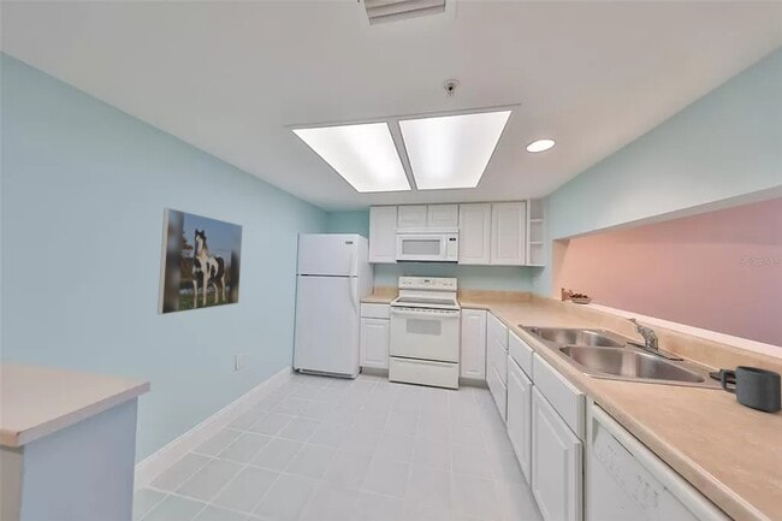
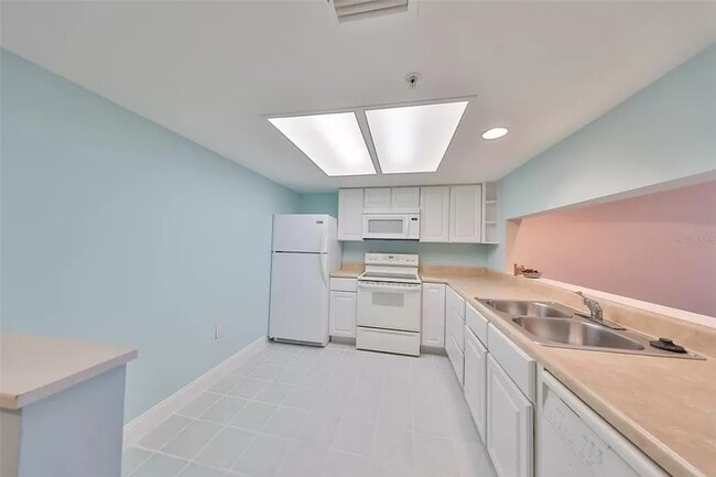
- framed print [156,207,244,315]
- mug [719,365,782,413]
